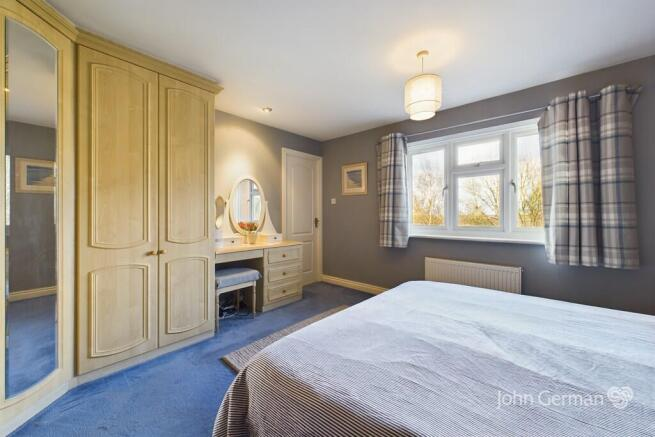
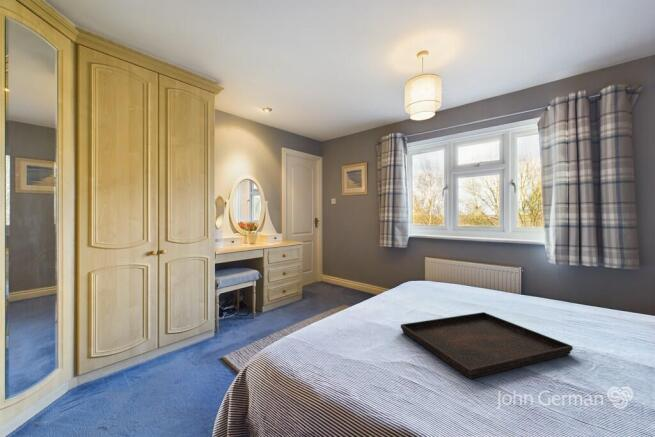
+ serving tray [400,311,574,379]
